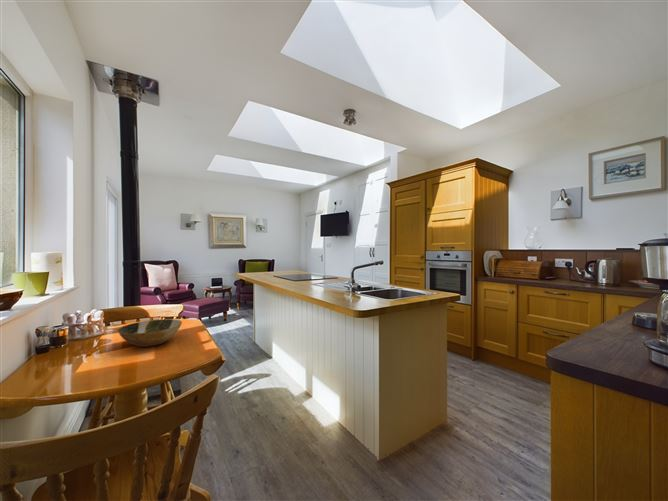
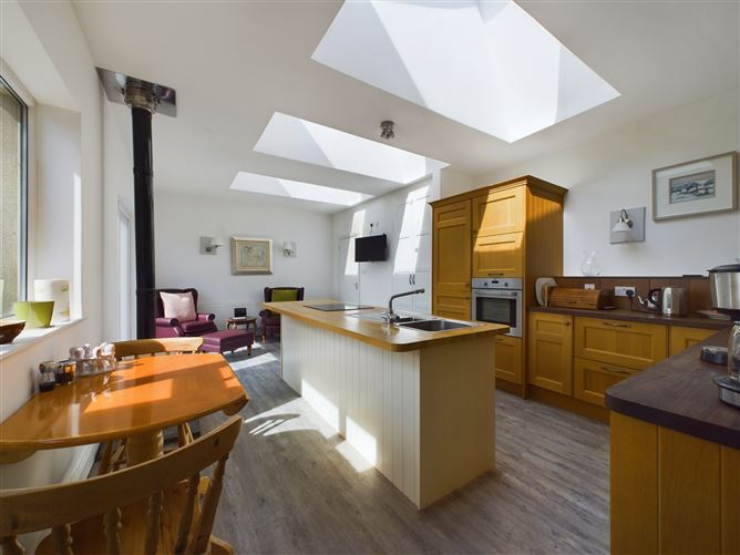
- bowl [116,318,183,348]
